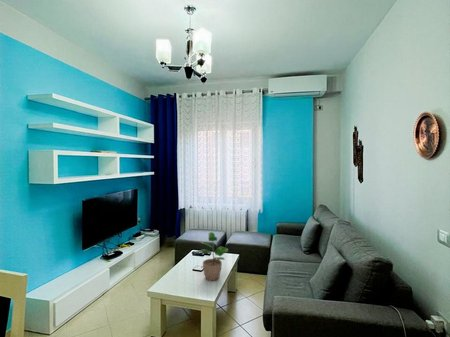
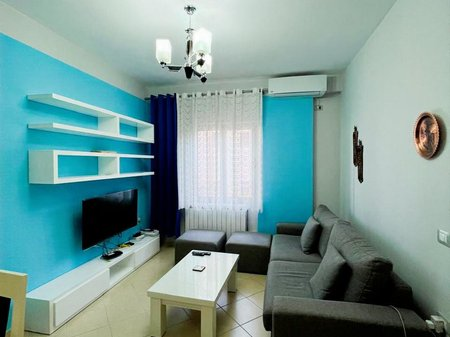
- potted plant [193,231,230,282]
